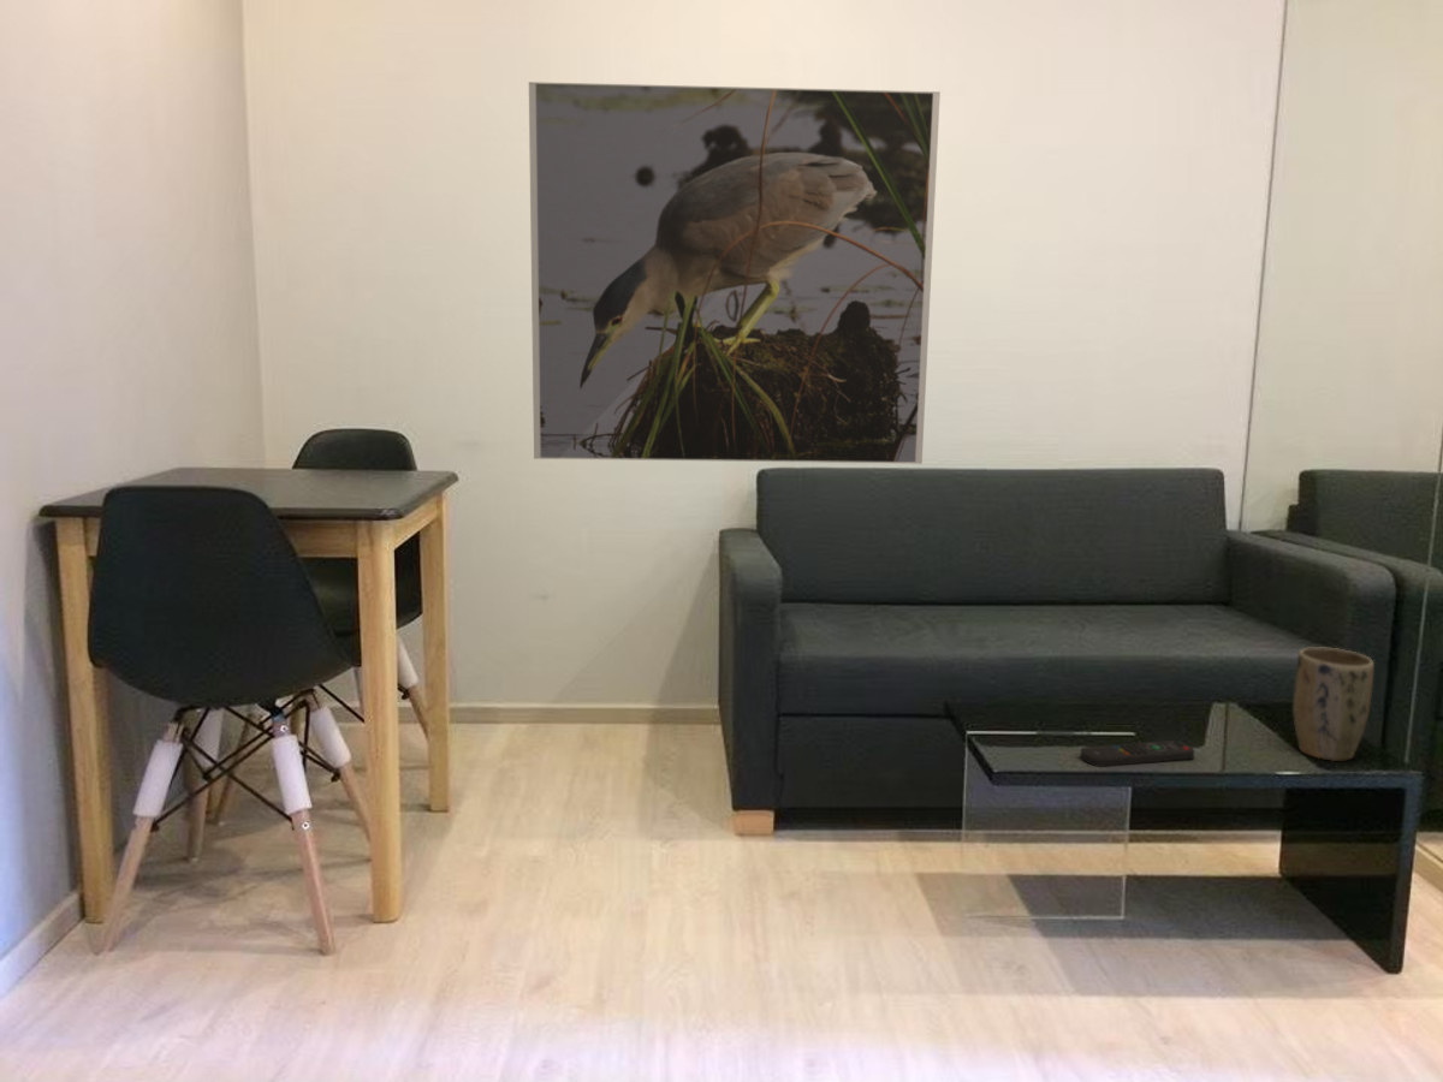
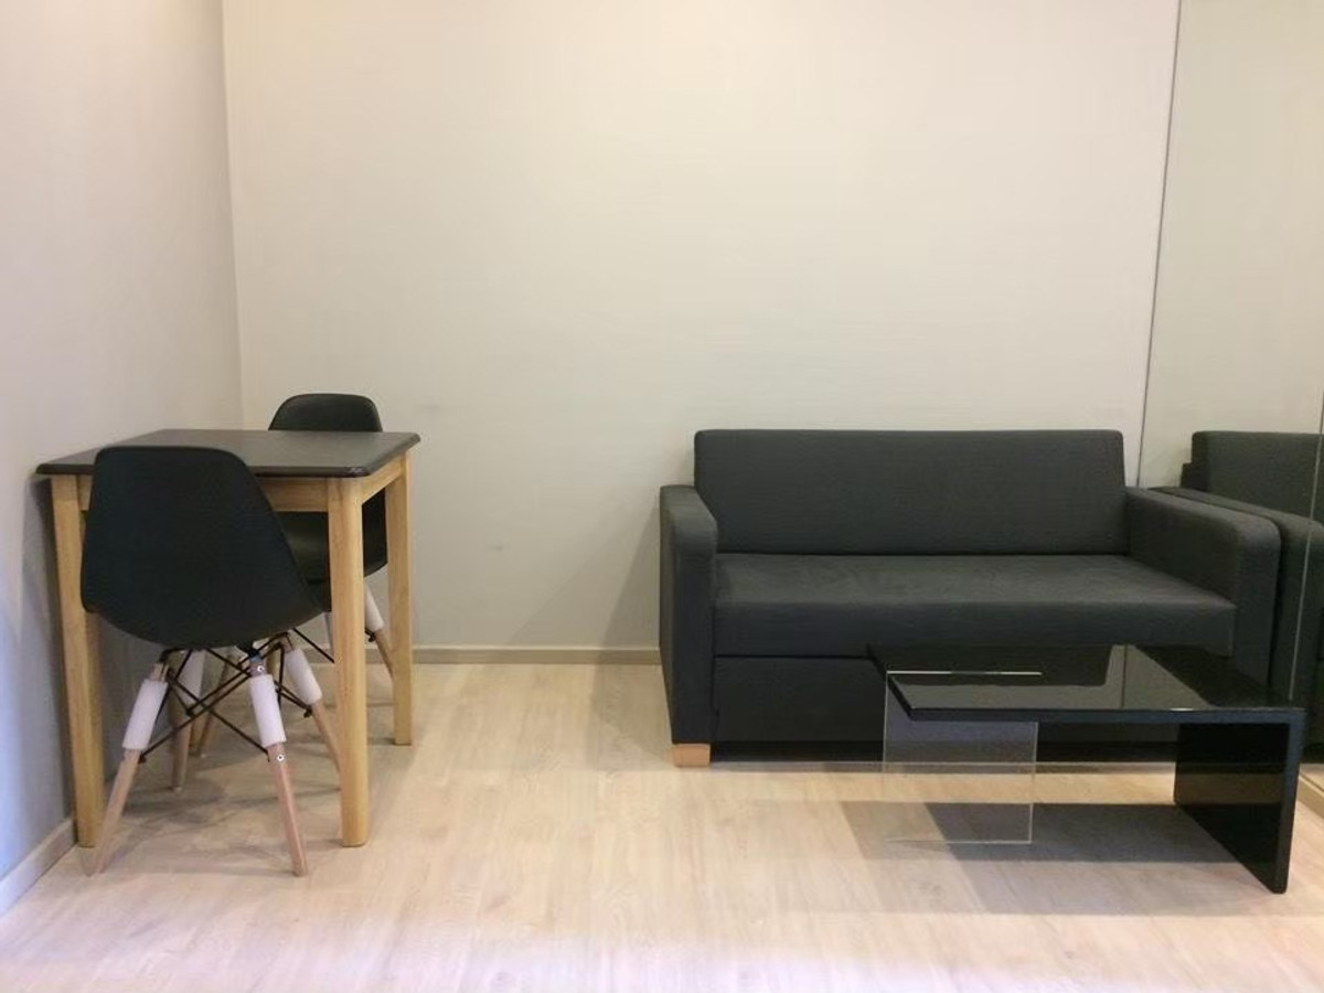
- remote control [1080,739,1195,768]
- plant pot [1291,646,1374,762]
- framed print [528,81,942,465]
